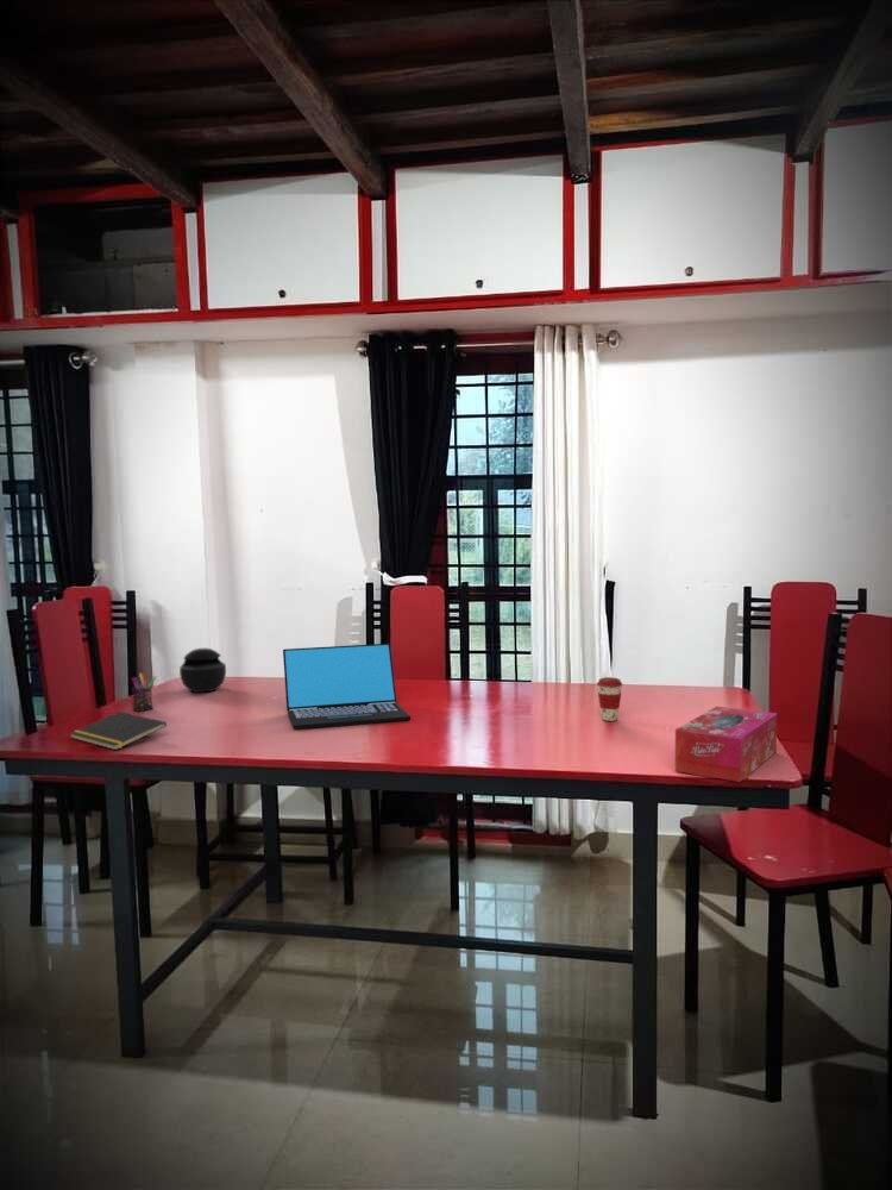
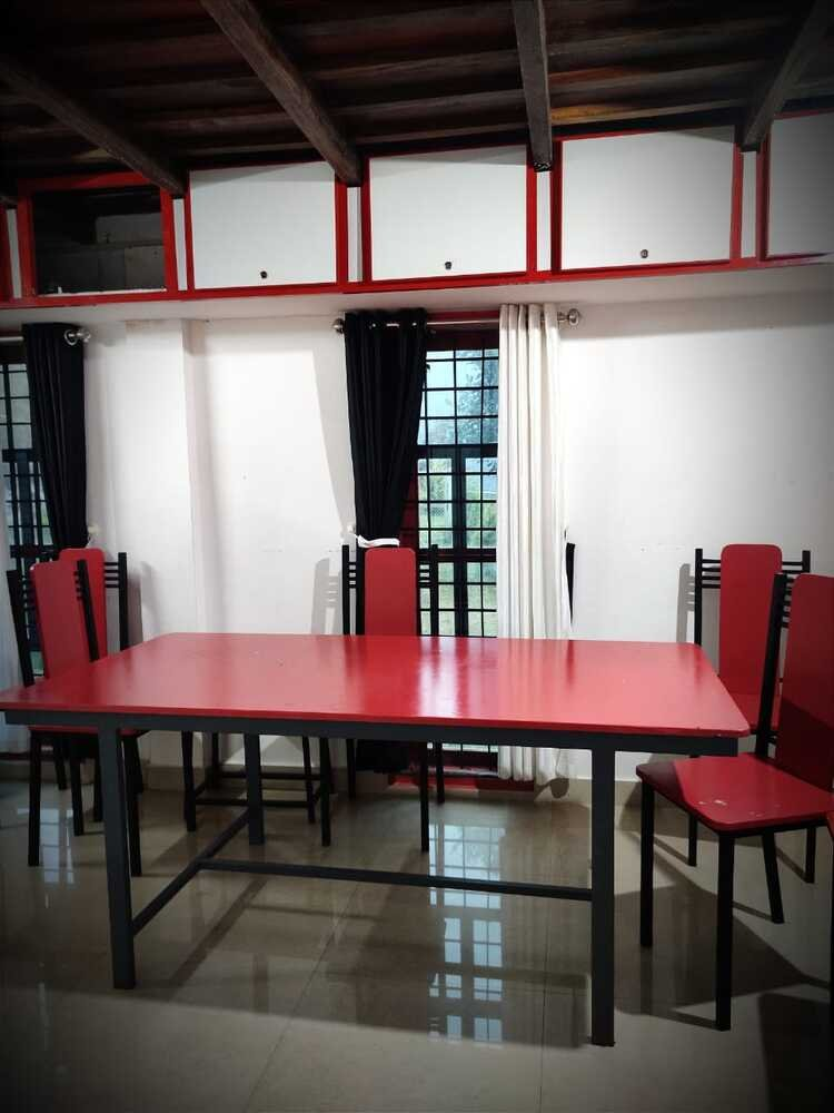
- speaker [178,647,227,694]
- pen holder [131,671,157,713]
- notepad [68,710,168,751]
- tissue box [674,706,778,783]
- laptop [282,643,412,729]
- coffee cup [596,676,623,722]
